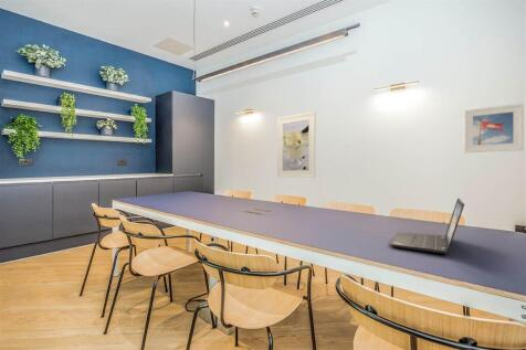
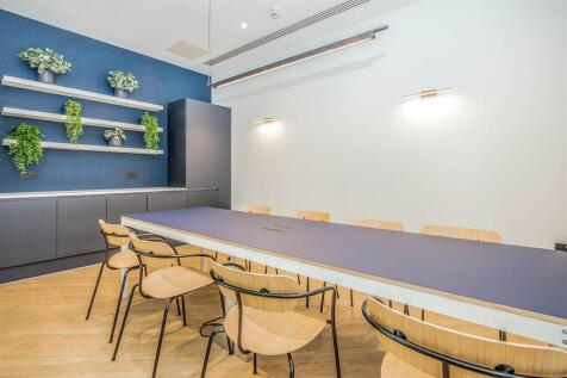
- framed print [463,102,525,153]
- laptop [389,198,465,255]
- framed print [276,110,316,178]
